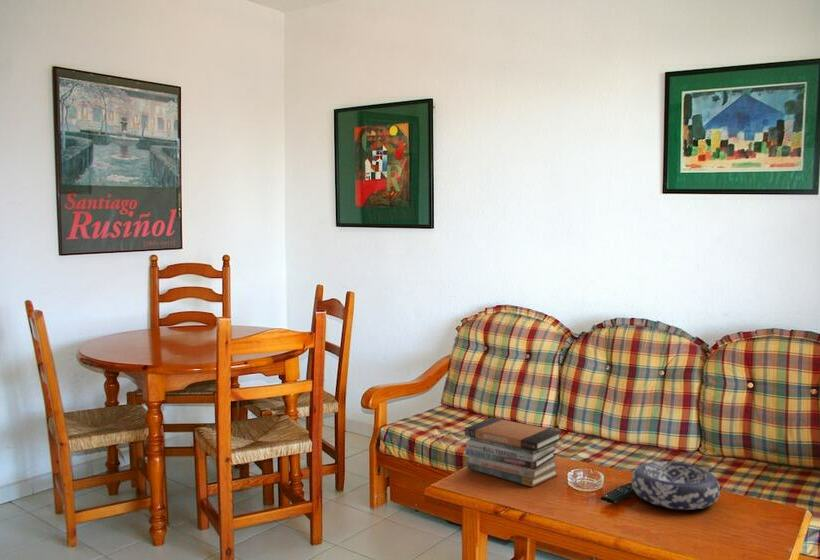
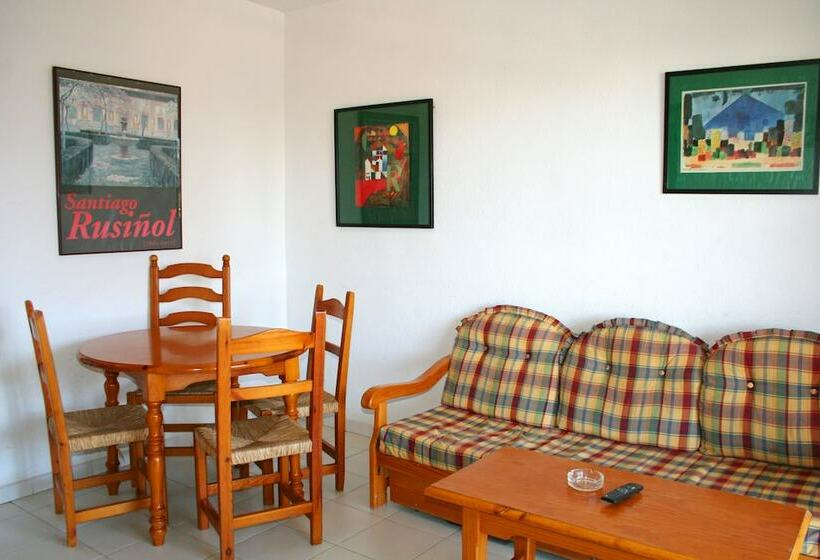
- book stack [464,417,563,488]
- decorative bowl [630,460,721,511]
